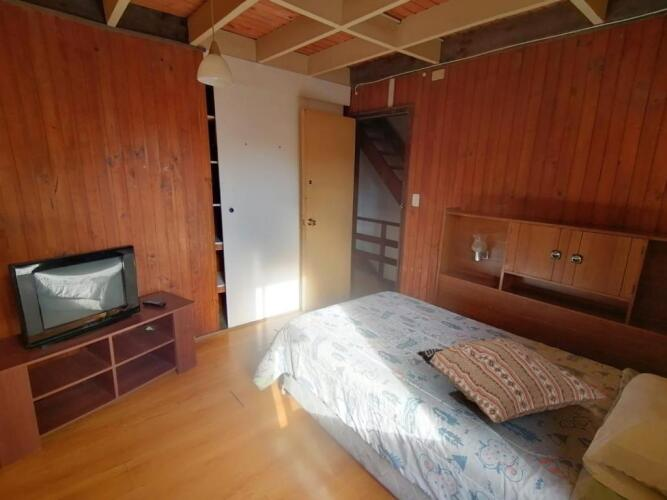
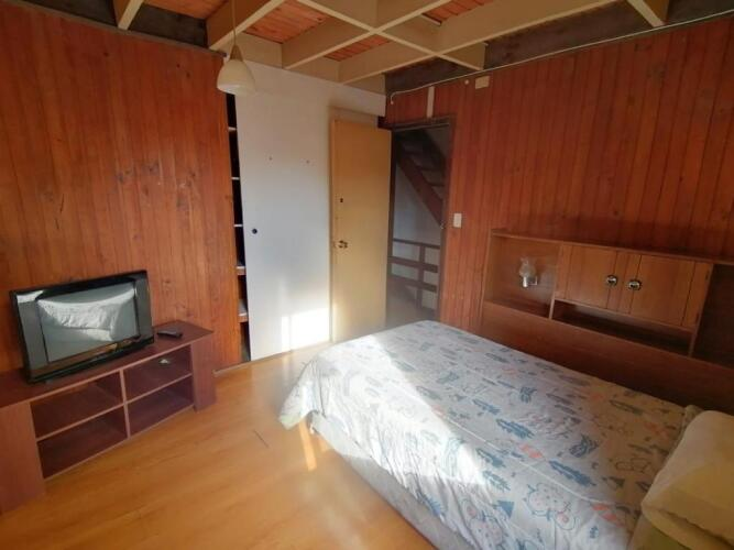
- cushion [415,338,607,424]
